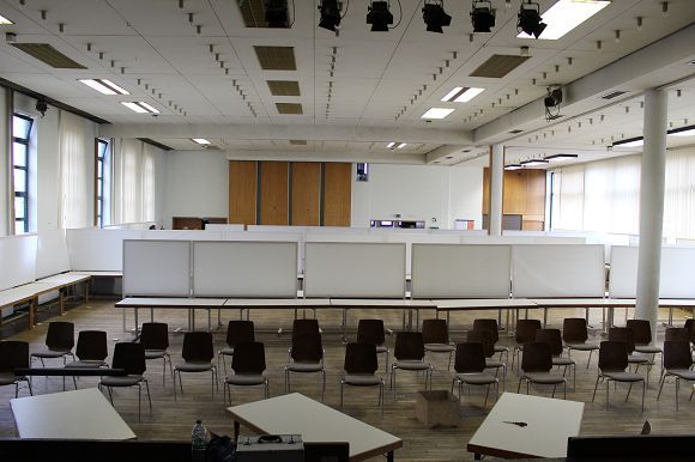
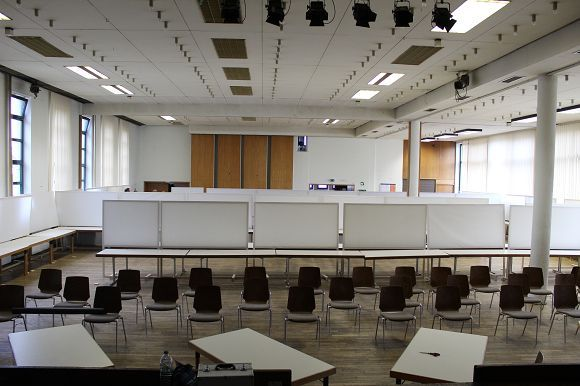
- storage bin [415,389,460,430]
